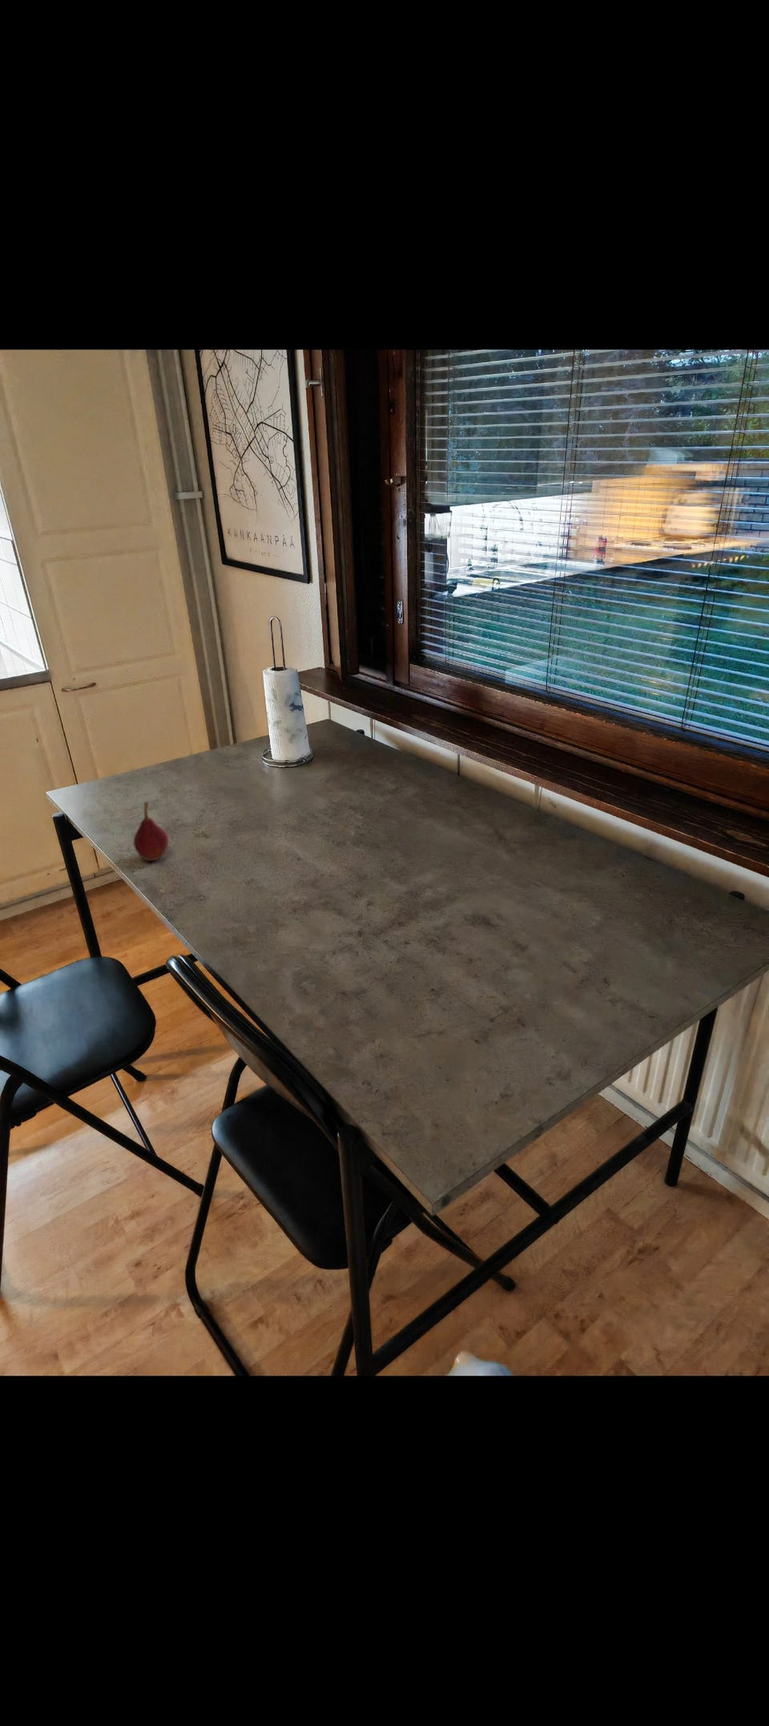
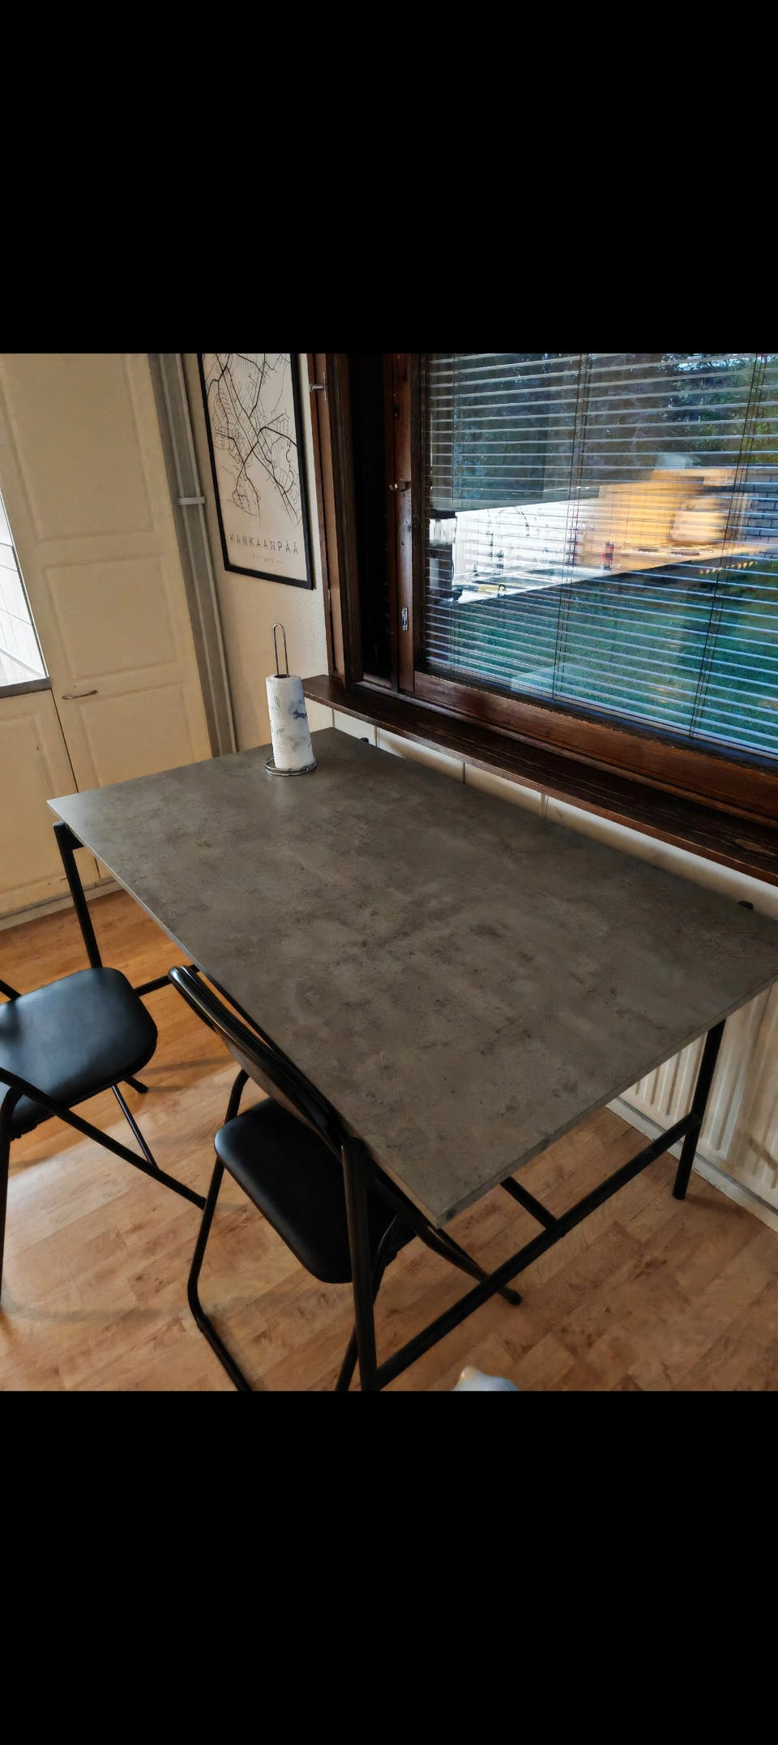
- fruit [133,800,169,862]
